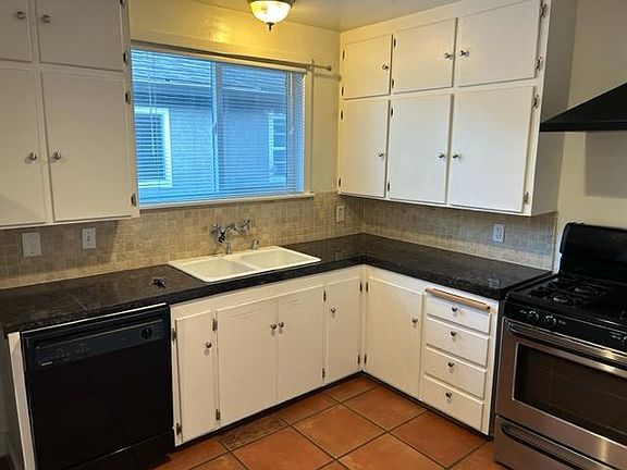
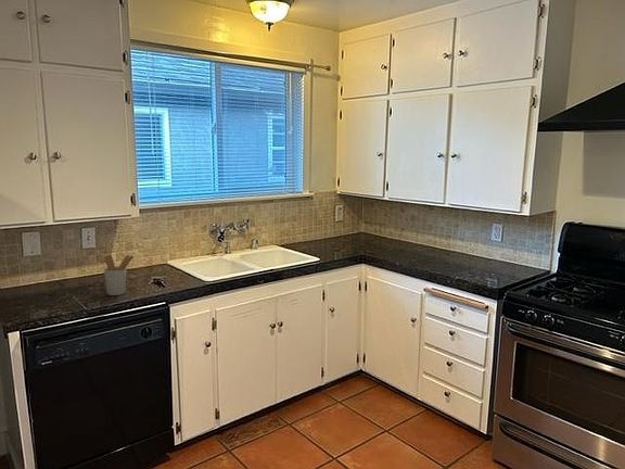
+ utensil holder [103,254,135,296]
